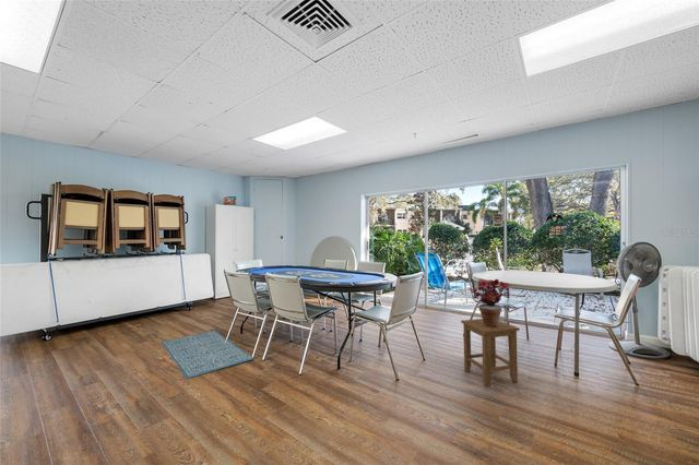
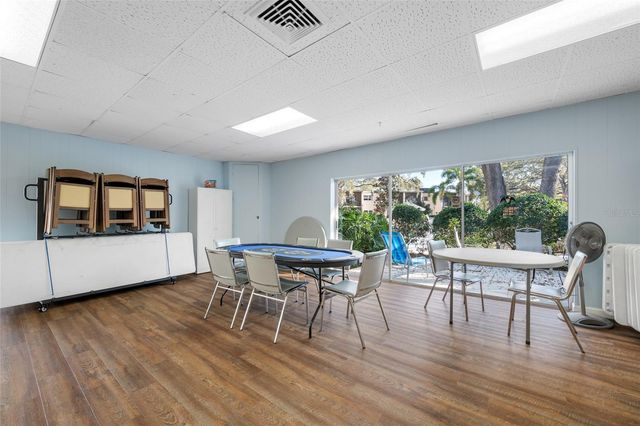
- stool [460,318,521,388]
- rug [159,330,256,380]
- potted plant [469,278,512,327]
